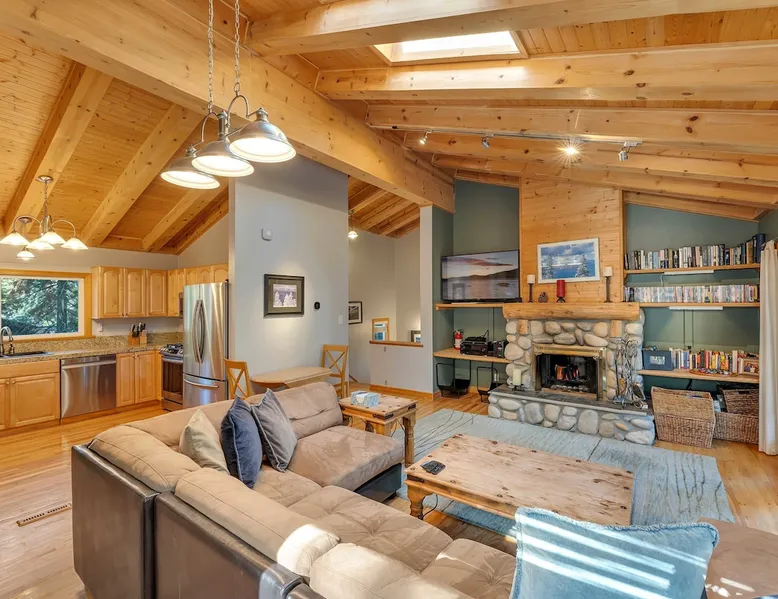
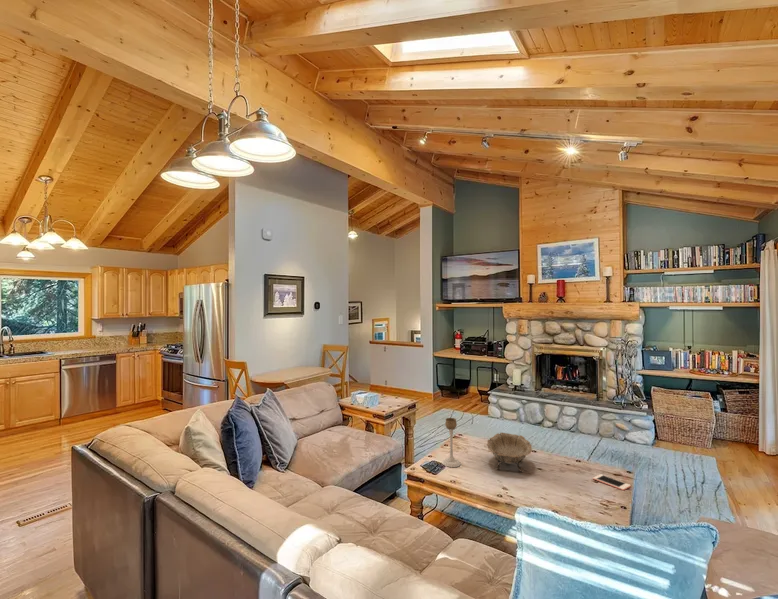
+ cell phone [592,473,631,491]
+ candle holder [441,417,462,468]
+ decorative bowl [486,432,533,473]
